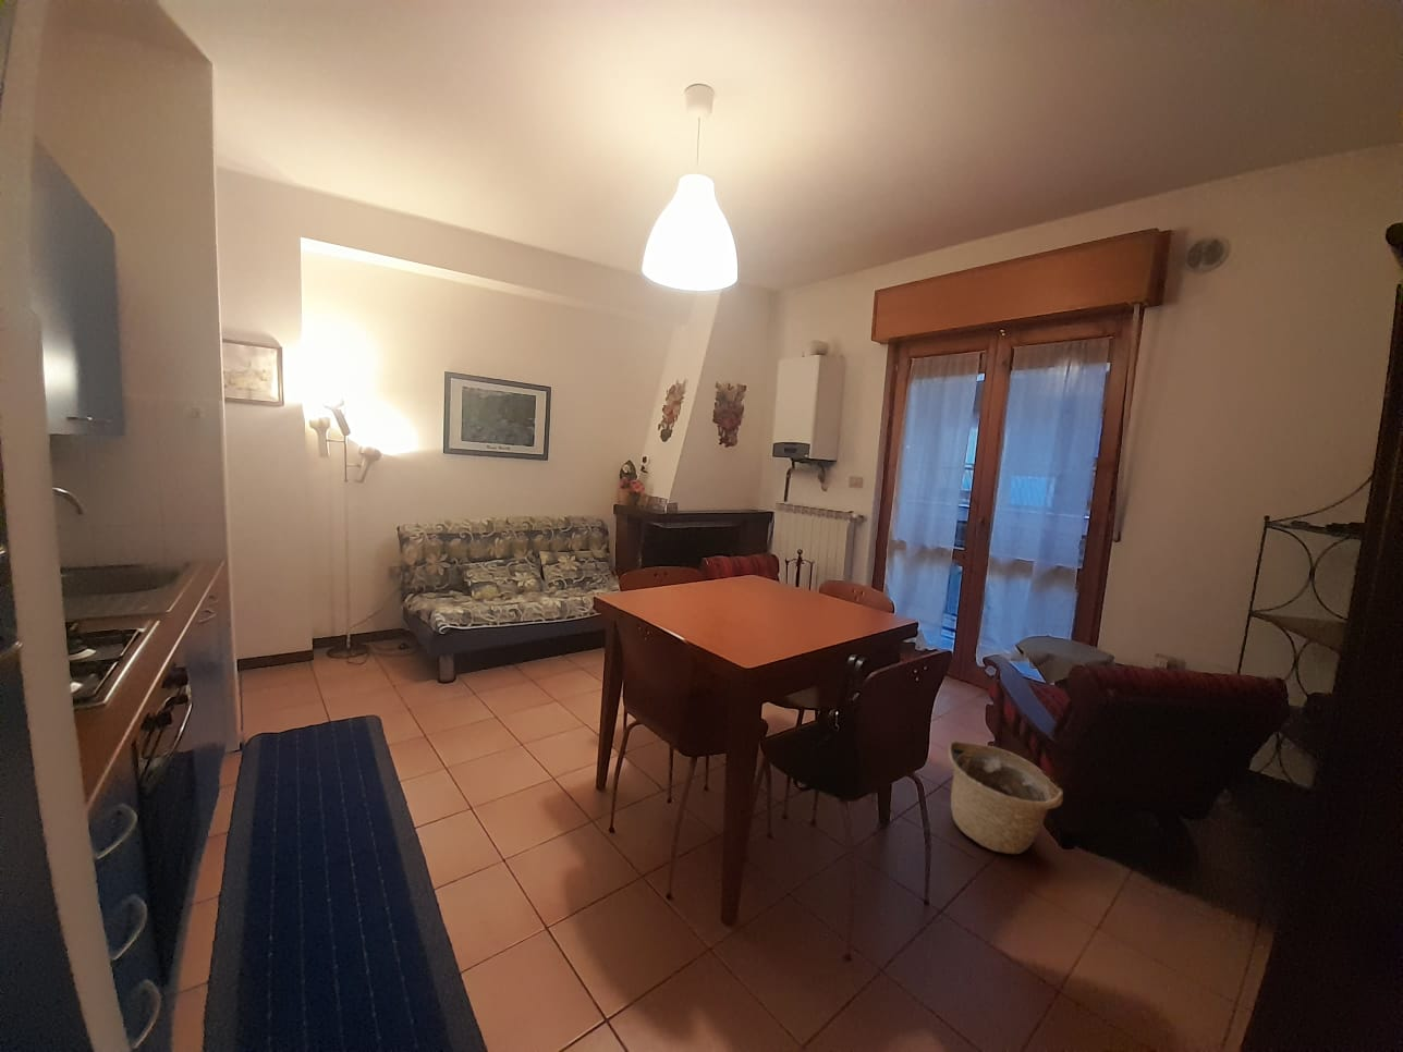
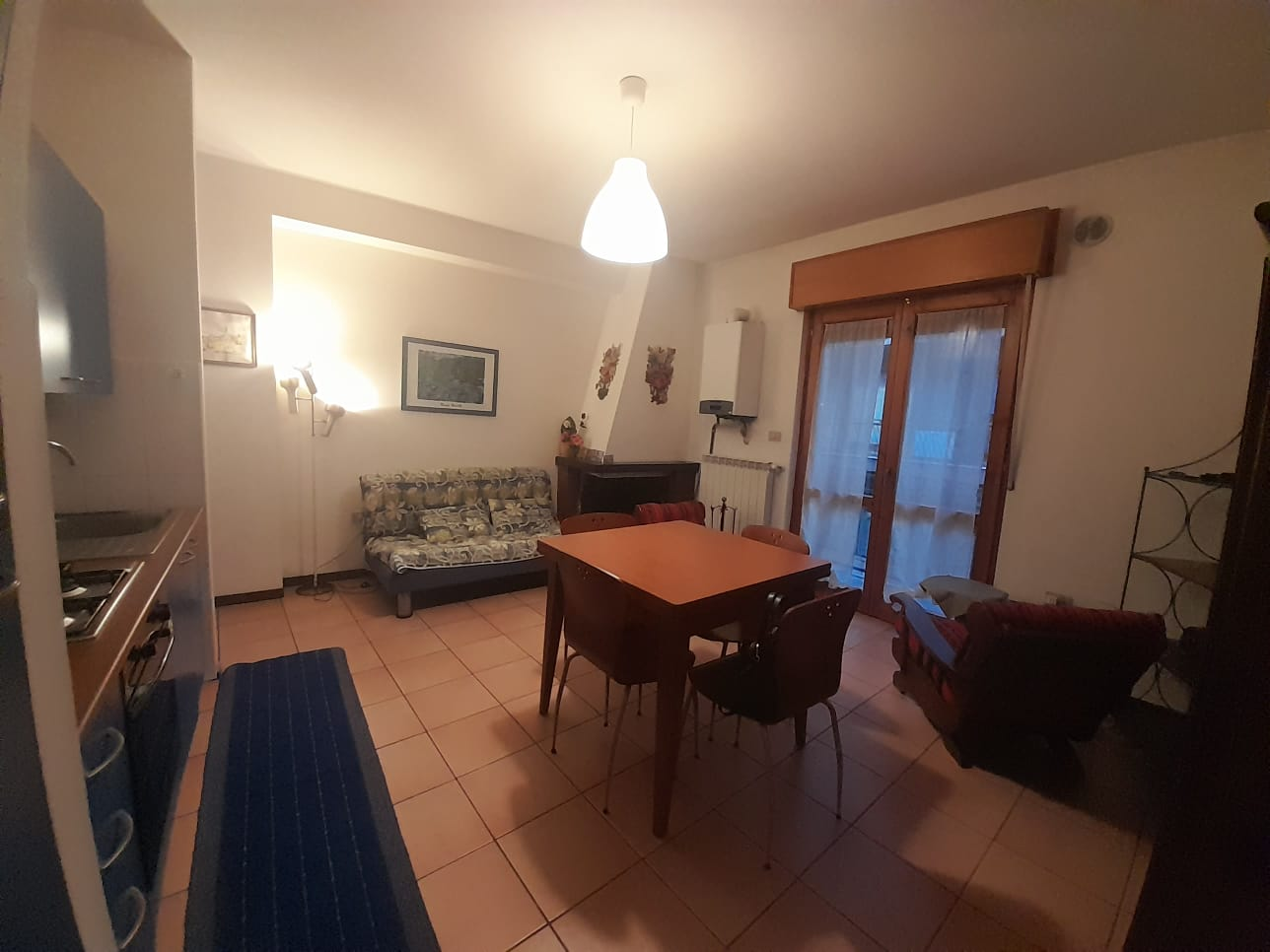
- basket [947,740,1064,855]
